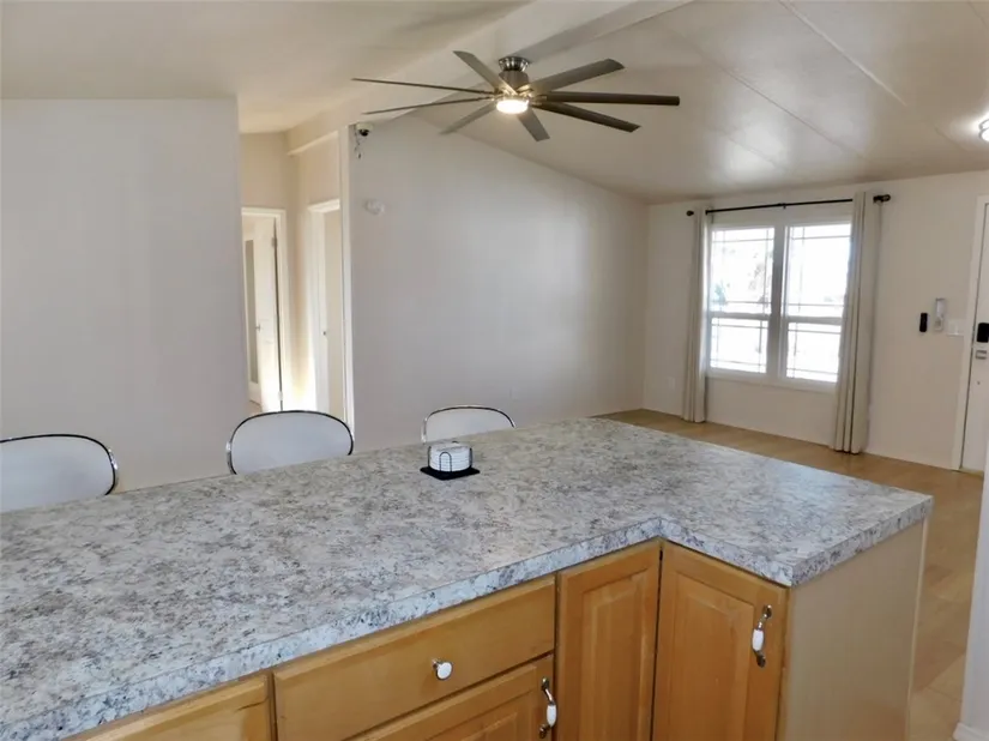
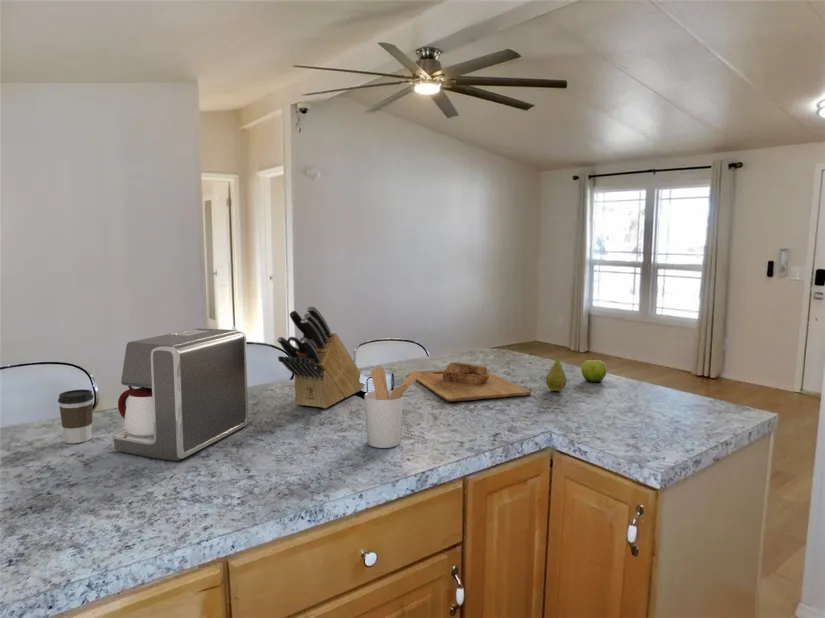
+ cutting board [408,361,532,402]
+ coffee cup [57,389,94,444]
+ coffee maker [113,327,249,462]
+ fruit [545,353,568,392]
+ knife block [276,305,365,409]
+ utensil holder [363,366,420,449]
+ fruit [580,358,608,383]
